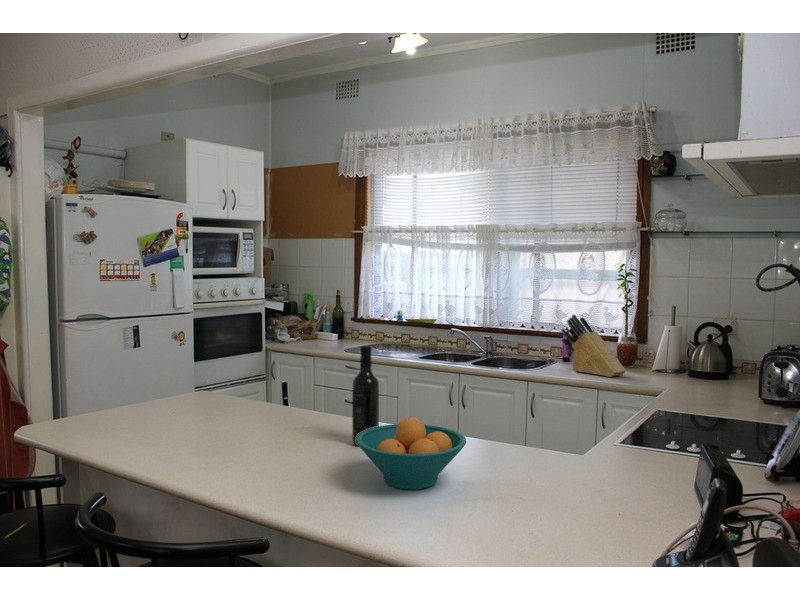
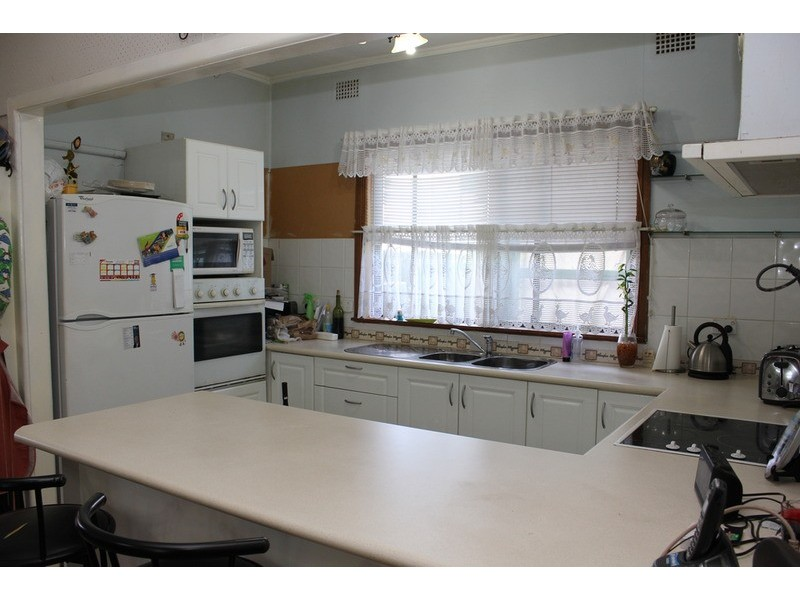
- fruit bowl [356,416,467,491]
- knife block [560,314,627,378]
- wine bottle [351,345,380,447]
